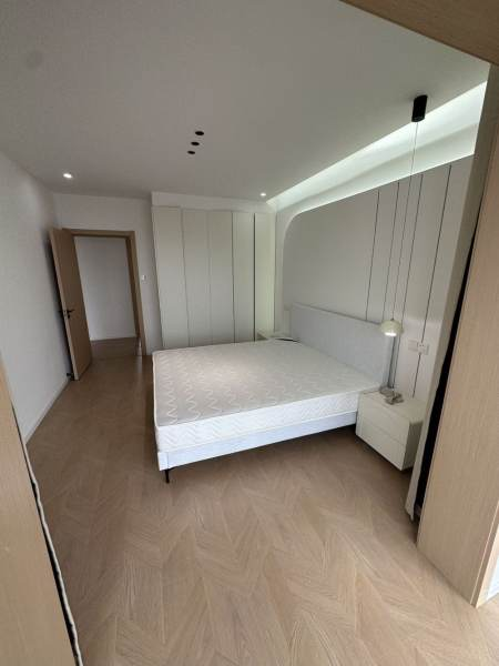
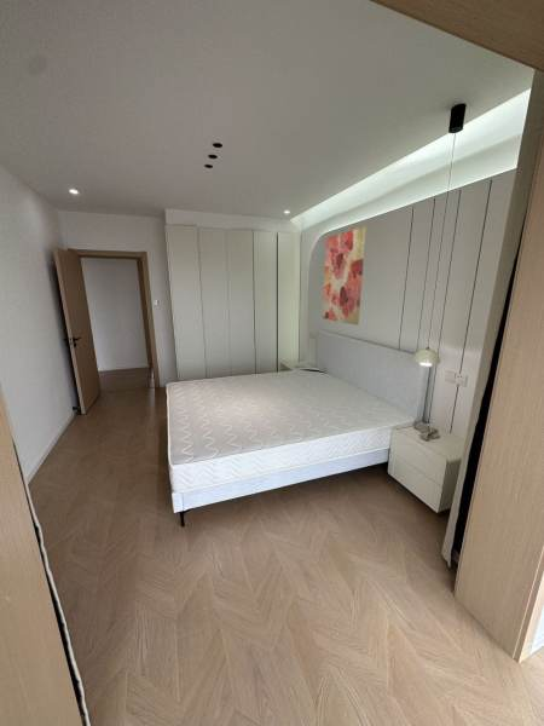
+ wall art [322,226,368,325]
